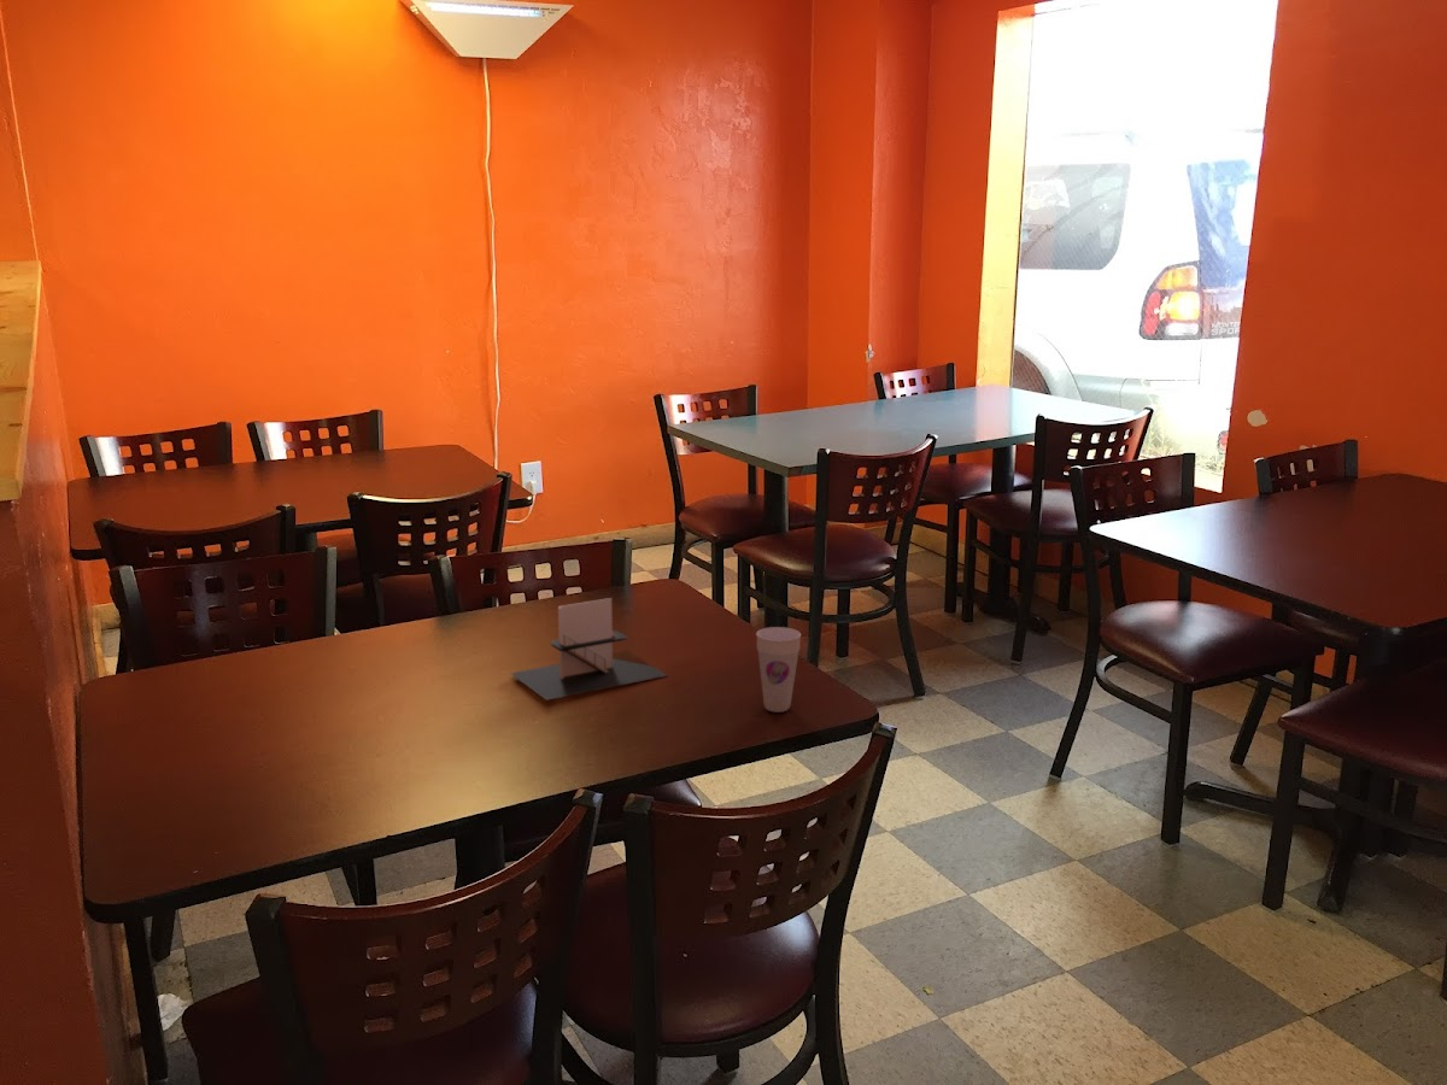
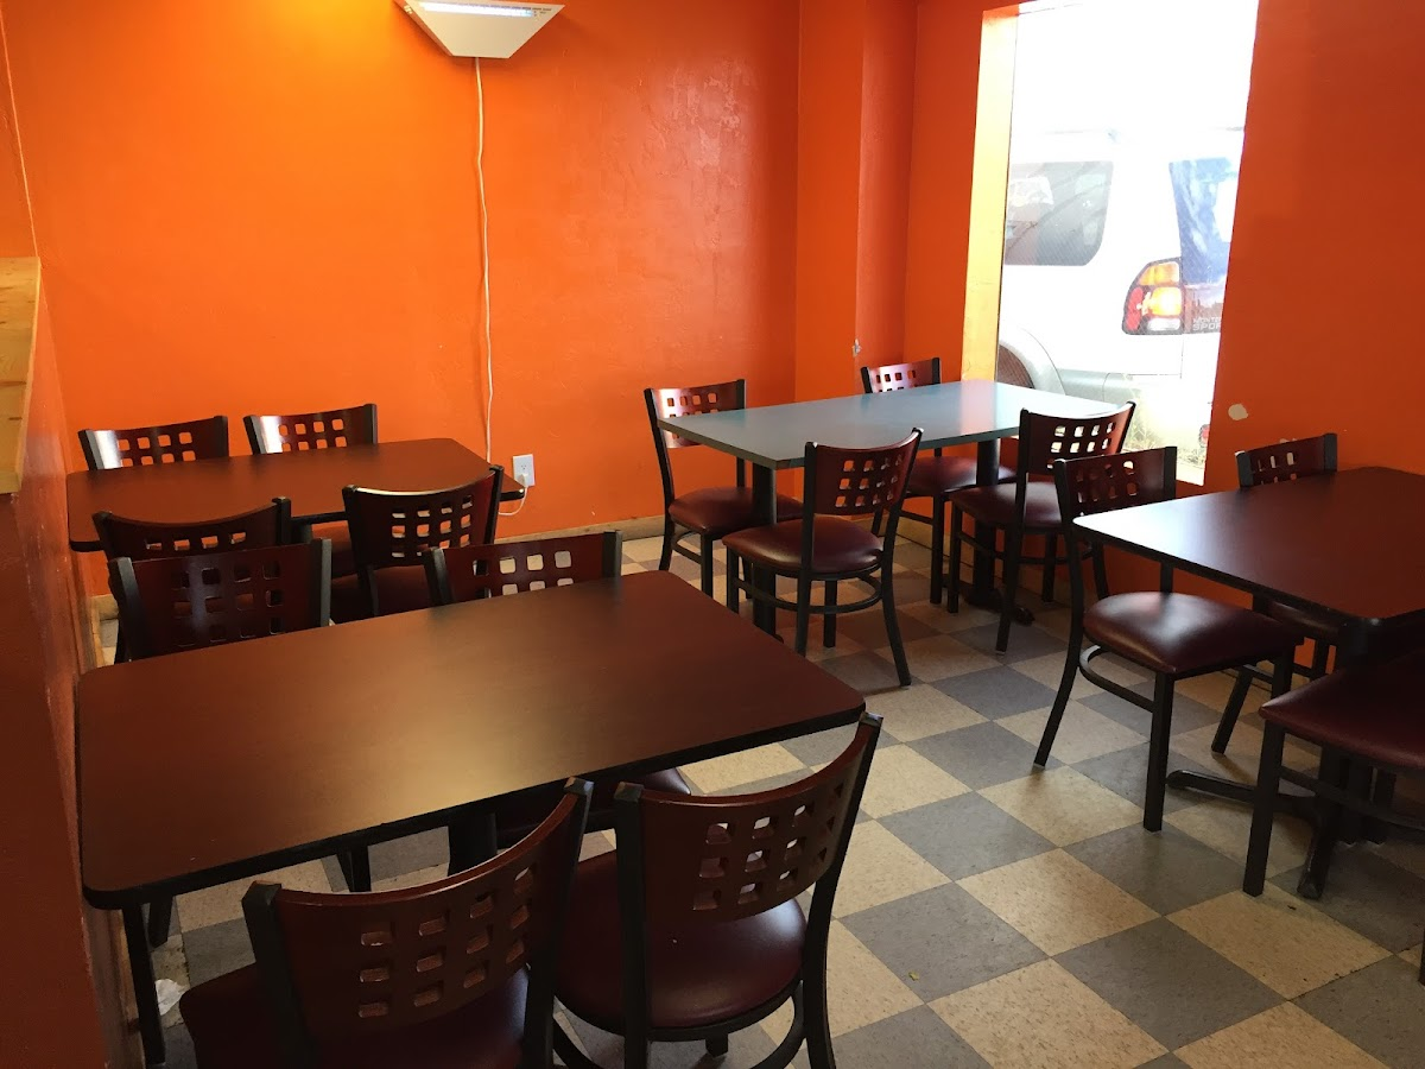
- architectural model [509,597,668,702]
- cup [755,626,802,714]
